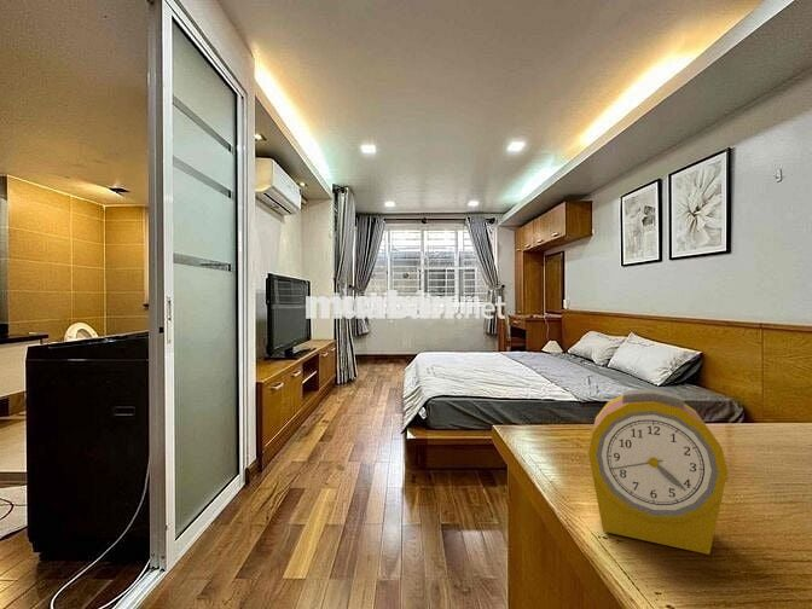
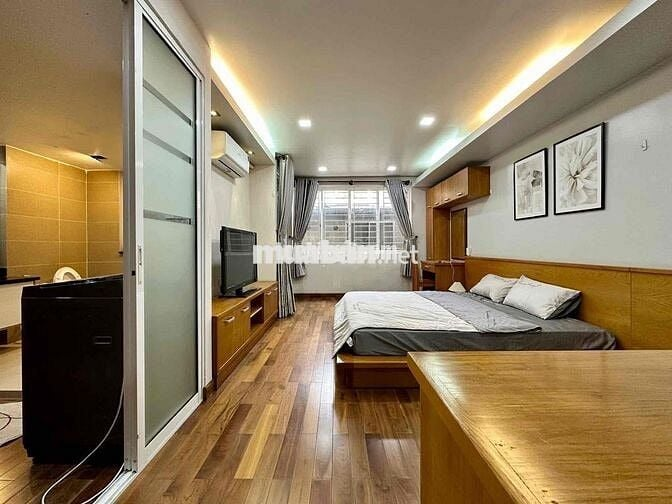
- alarm clock [587,388,729,556]
